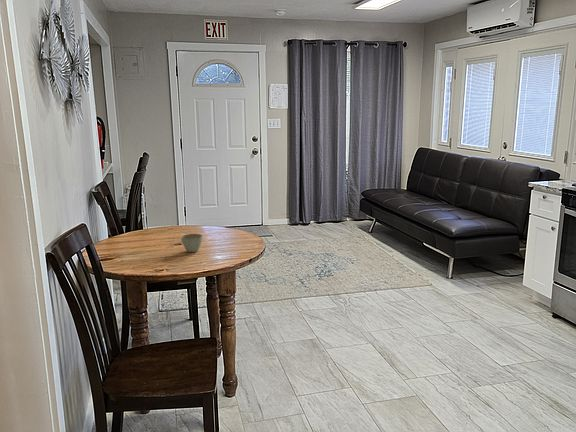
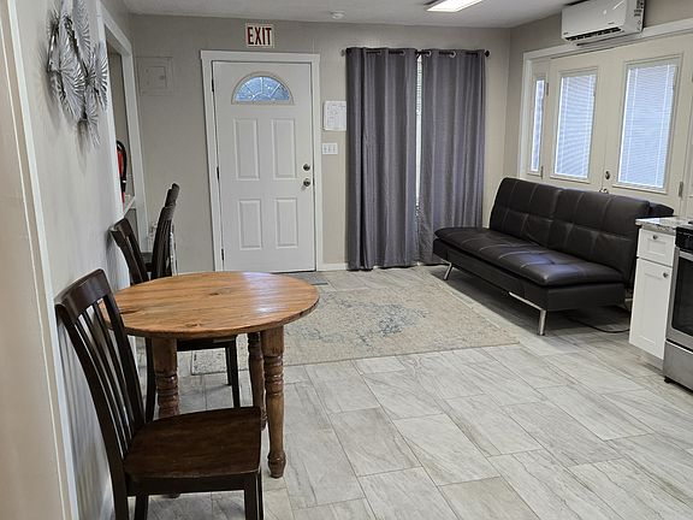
- flower pot [180,233,203,253]
